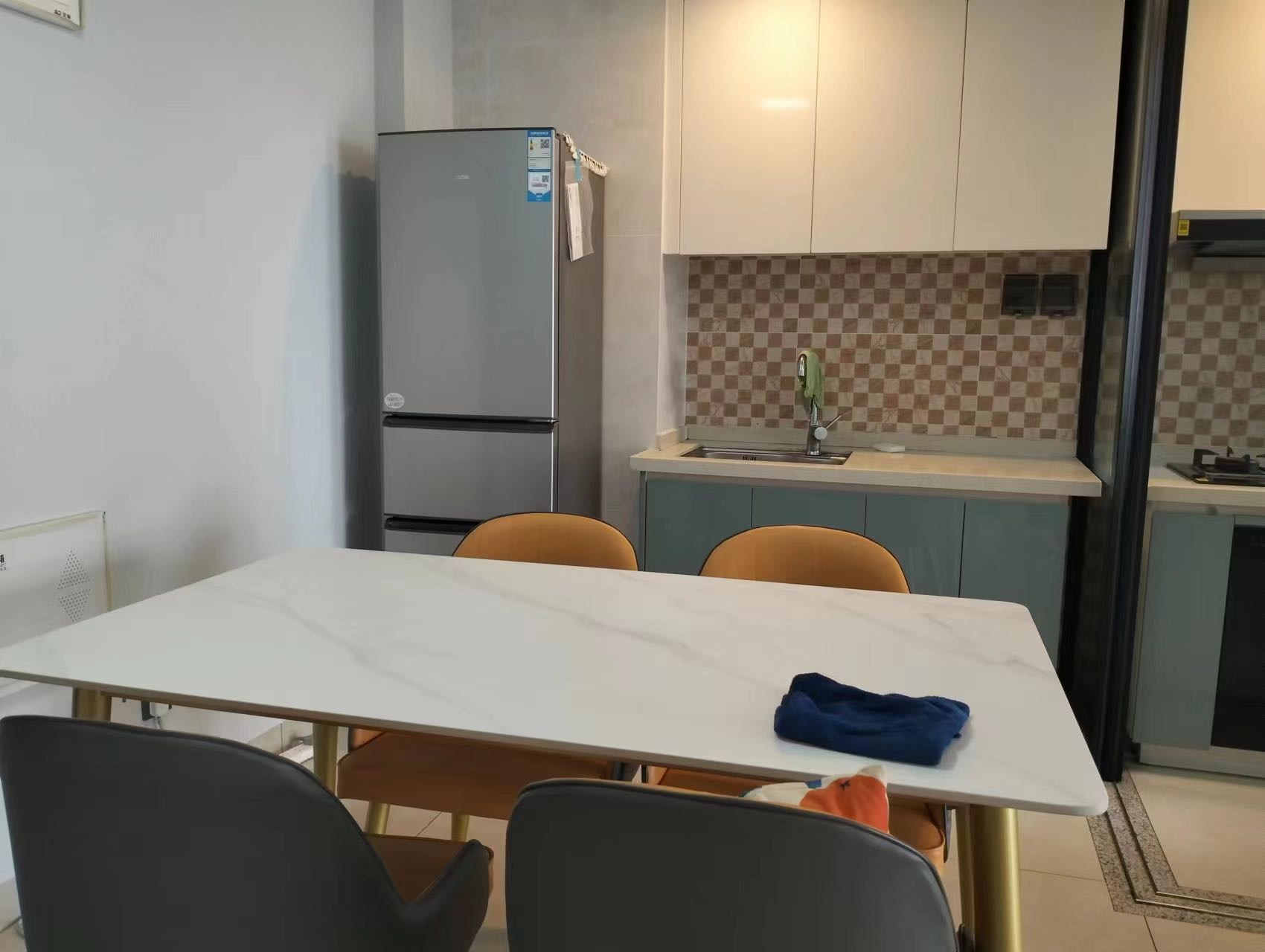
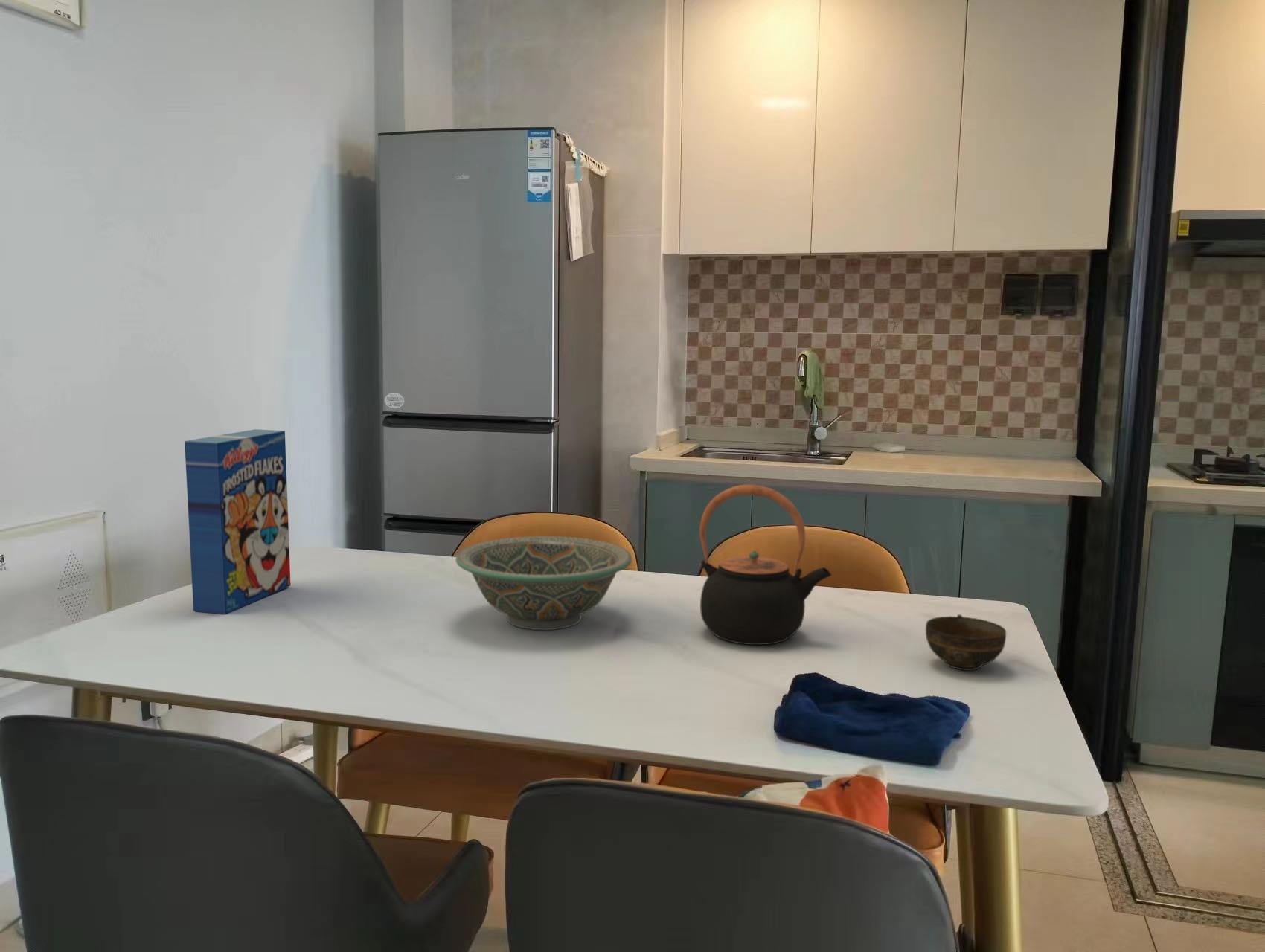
+ decorative bowl [455,536,633,631]
+ teapot [699,484,832,646]
+ cereal box [184,428,291,615]
+ cup [925,614,1007,671]
